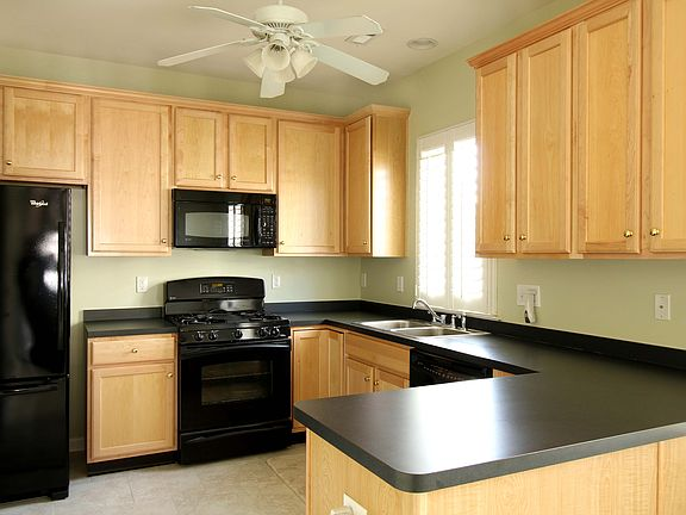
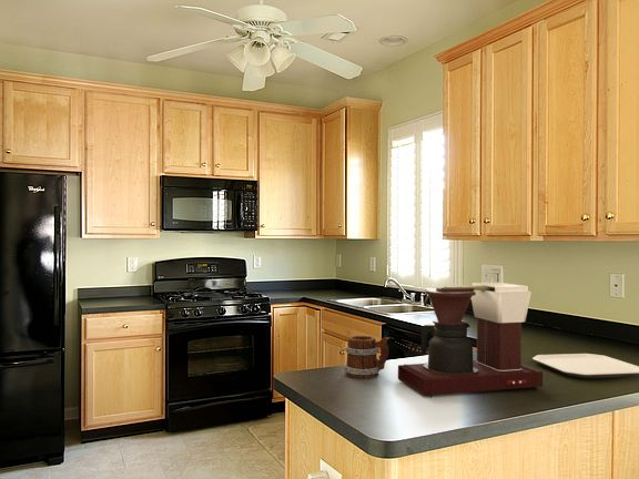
+ plate [531,353,639,379]
+ coffee maker [397,282,544,398]
+ mug [343,335,390,379]
